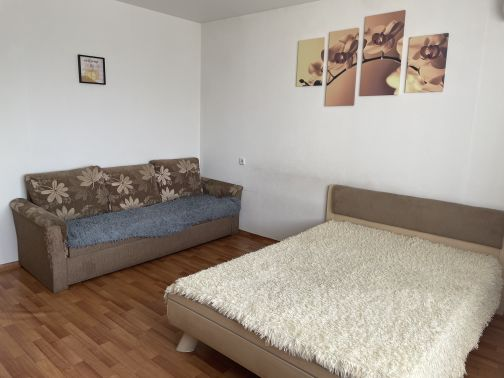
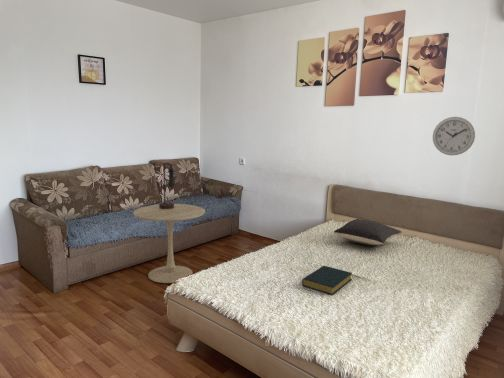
+ pillow [333,218,403,246]
+ side table [132,203,206,284]
+ hardback book [301,265,353,296]
+ table lamp [158,162,176,209]
+ wall clock [432,116,476,156]
